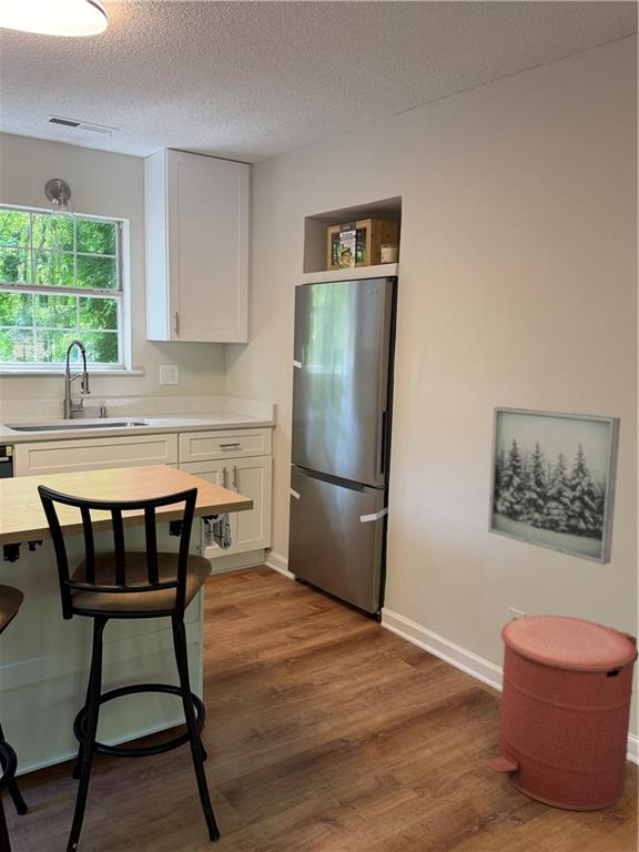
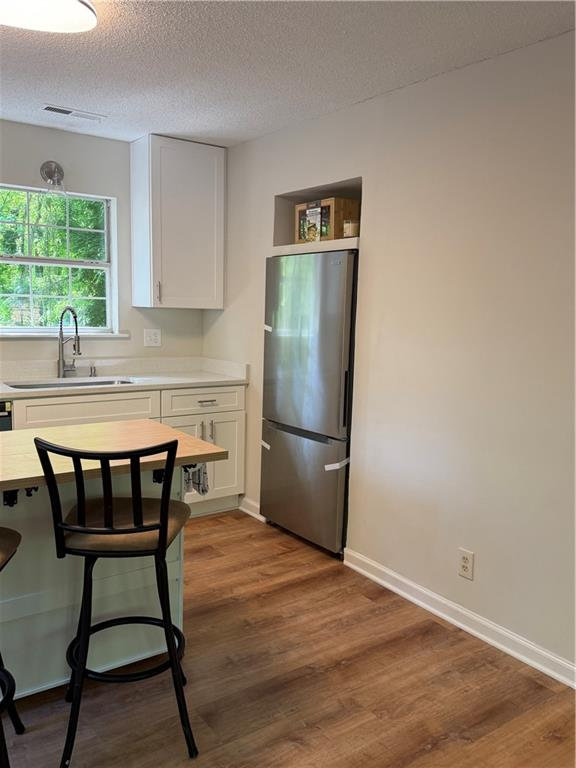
- trash can [486,615,639,812]
- wall art [487,406,621,566]
